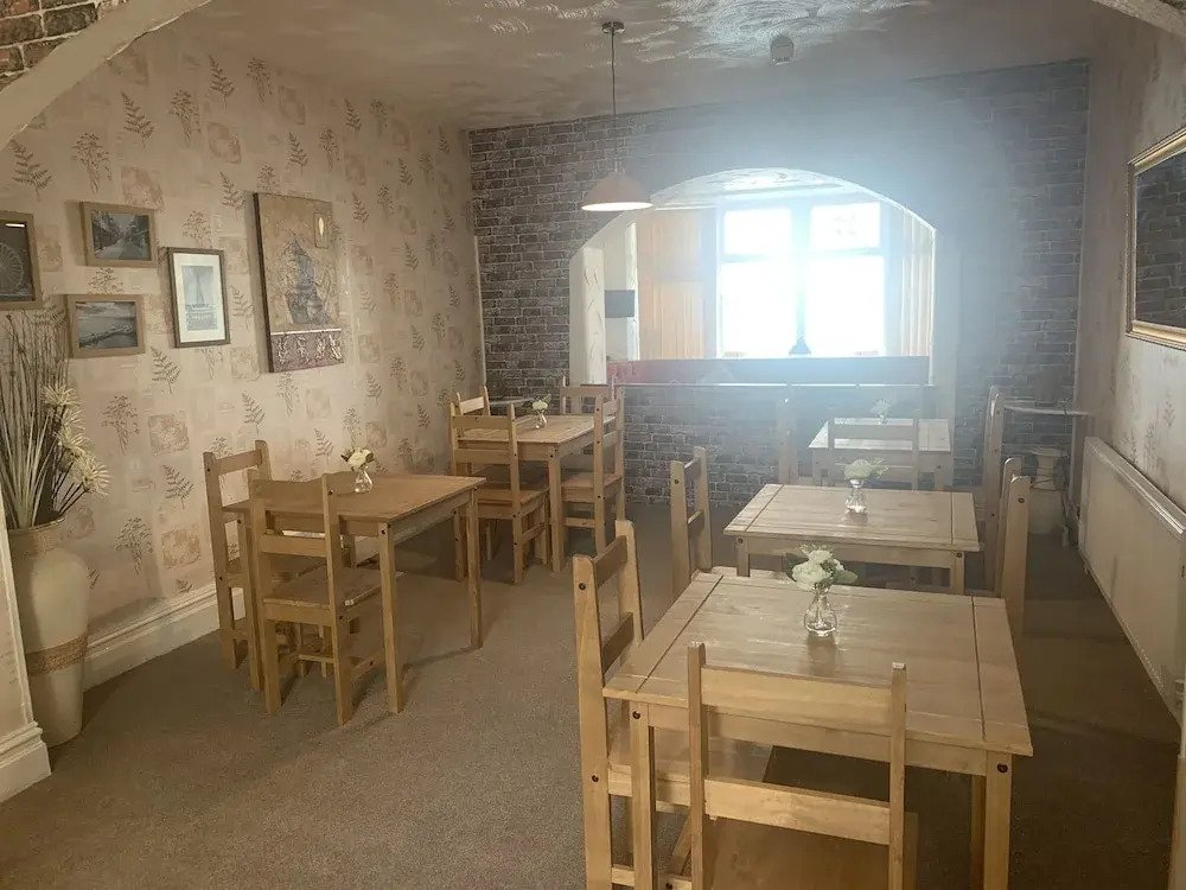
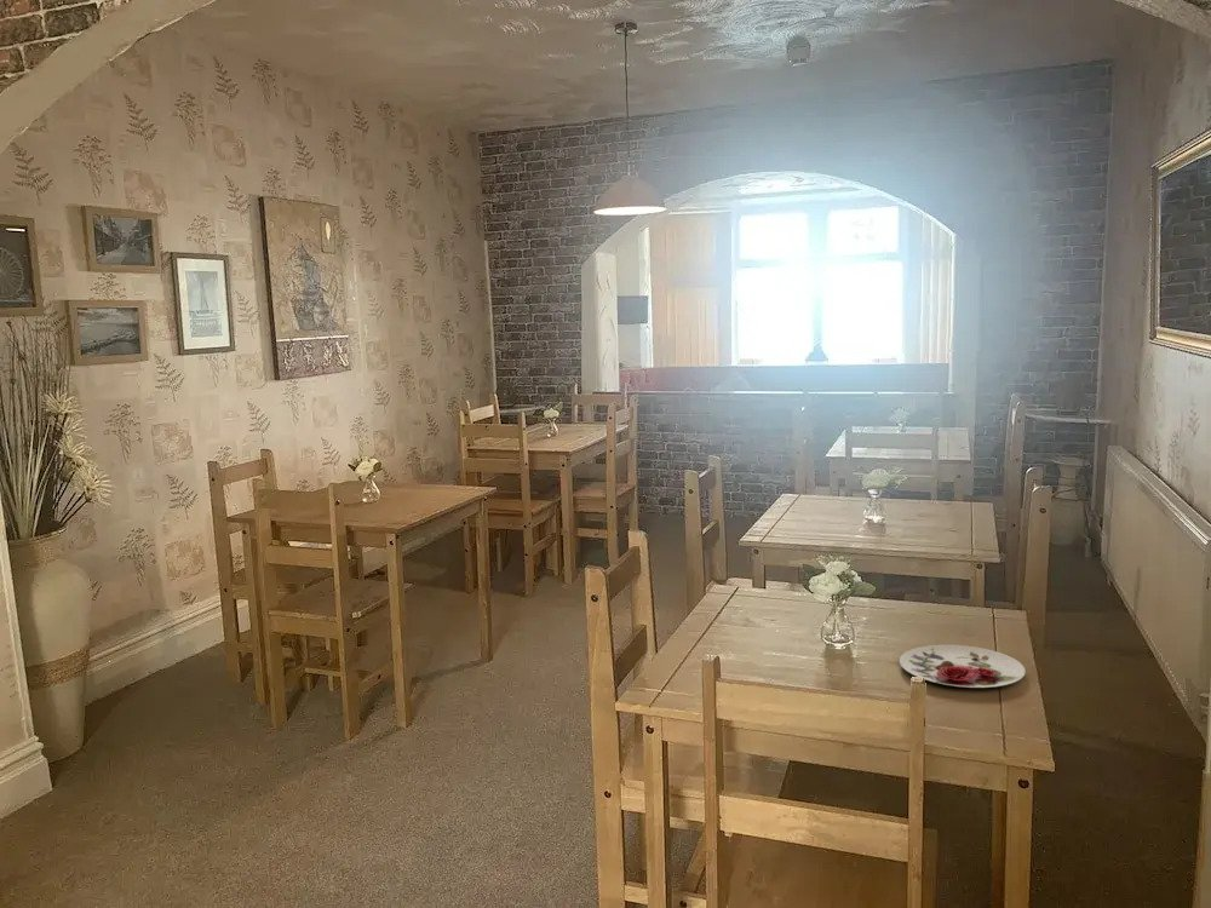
+ plate [899,644,1027,689]
